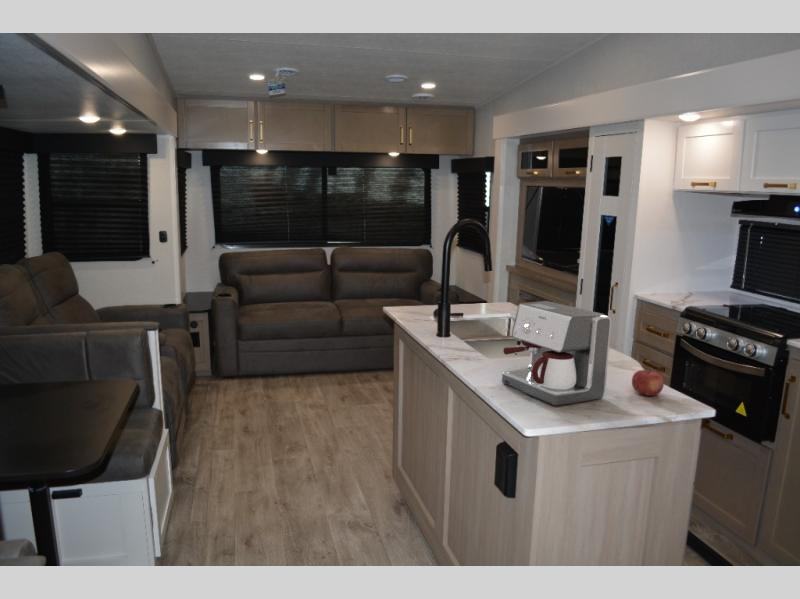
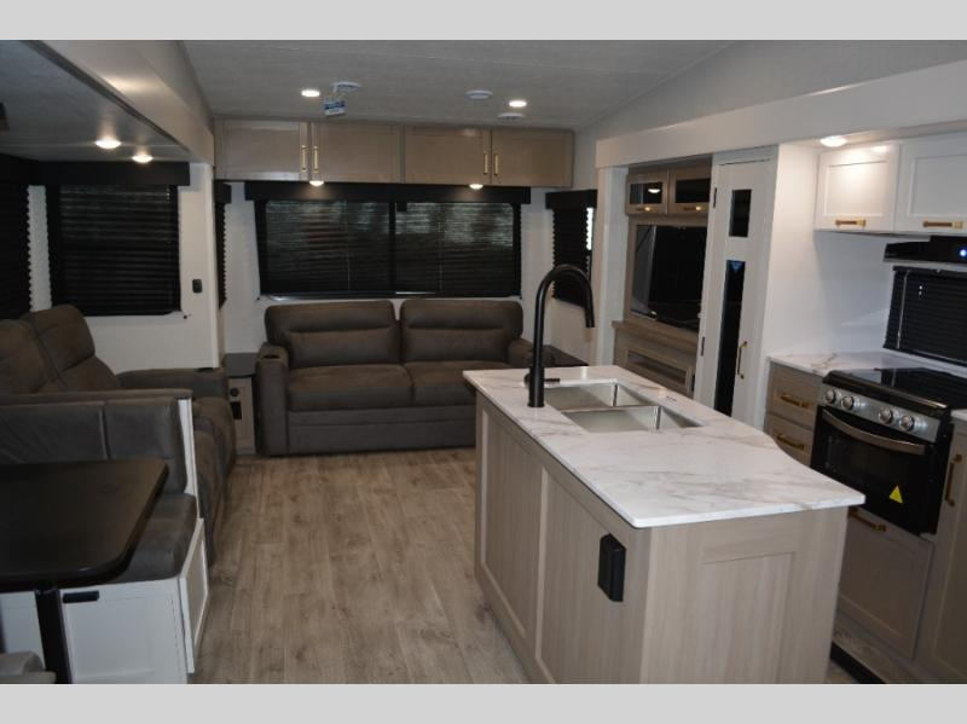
- coffee maker [501,300,612,406]
- fruit [631,369,665,397]
